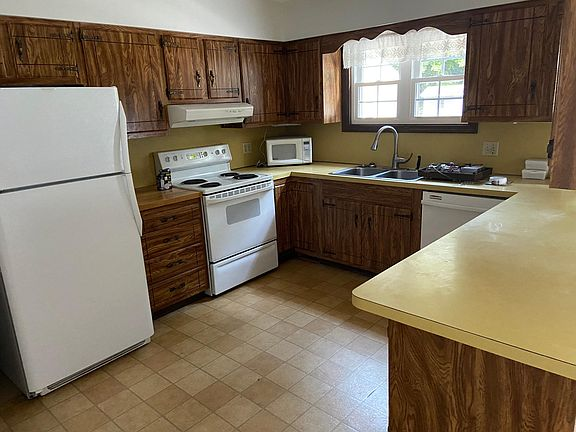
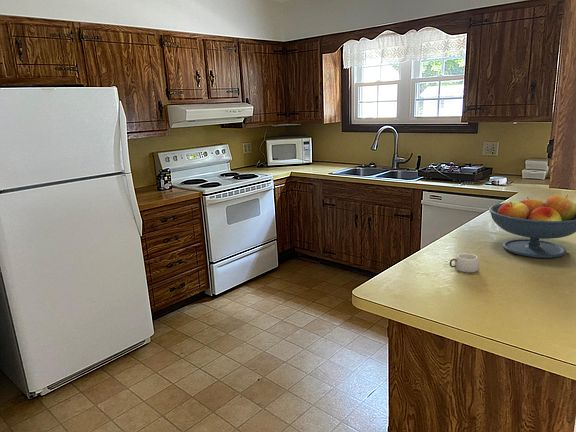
+ fruit bowl [488,194,576,259]
+ mug [442,252,480,274]
